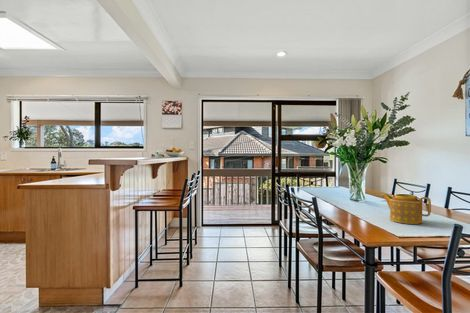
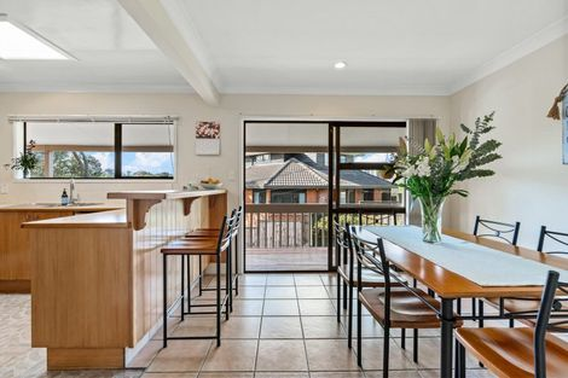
- teapot [380,193,432,225]
